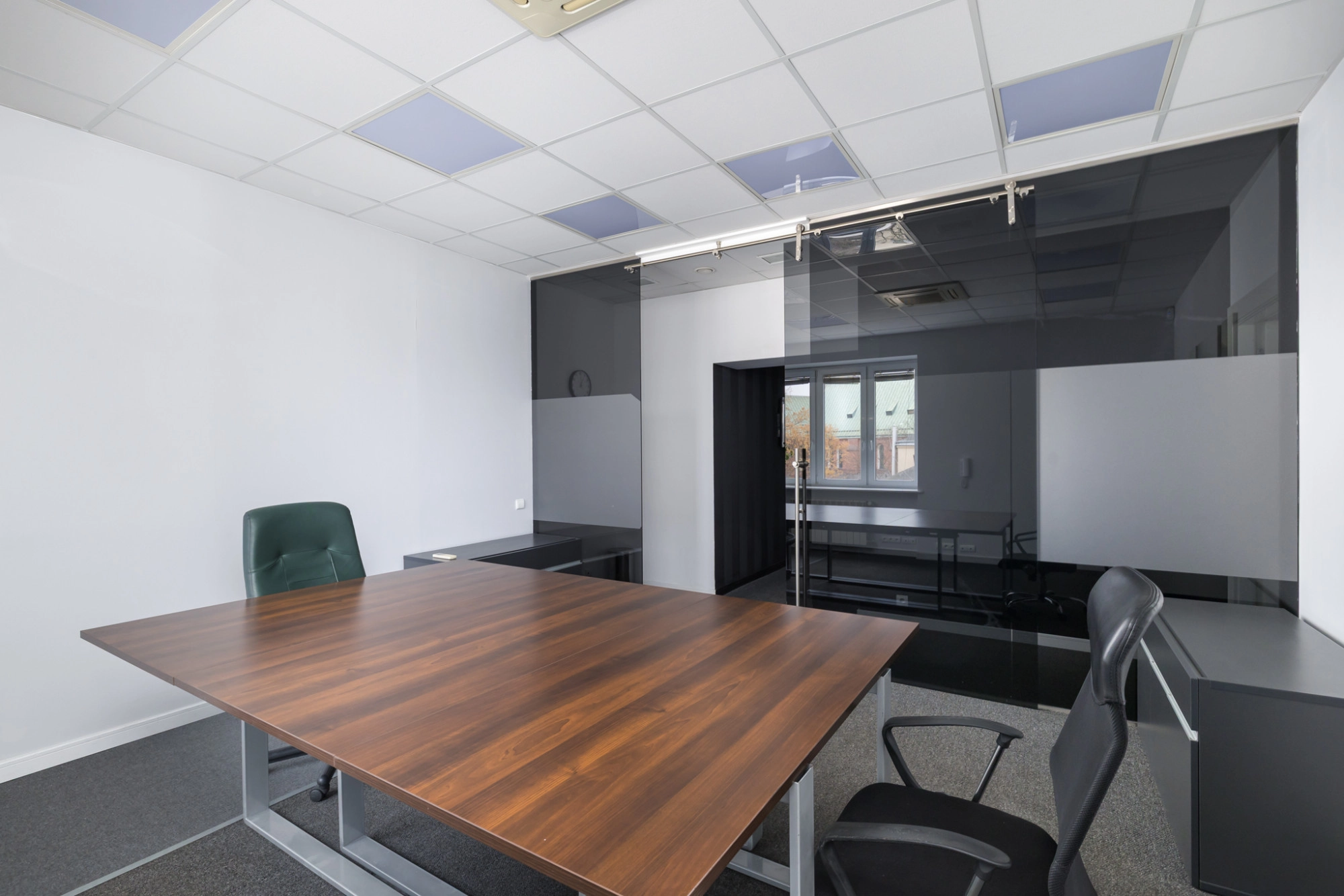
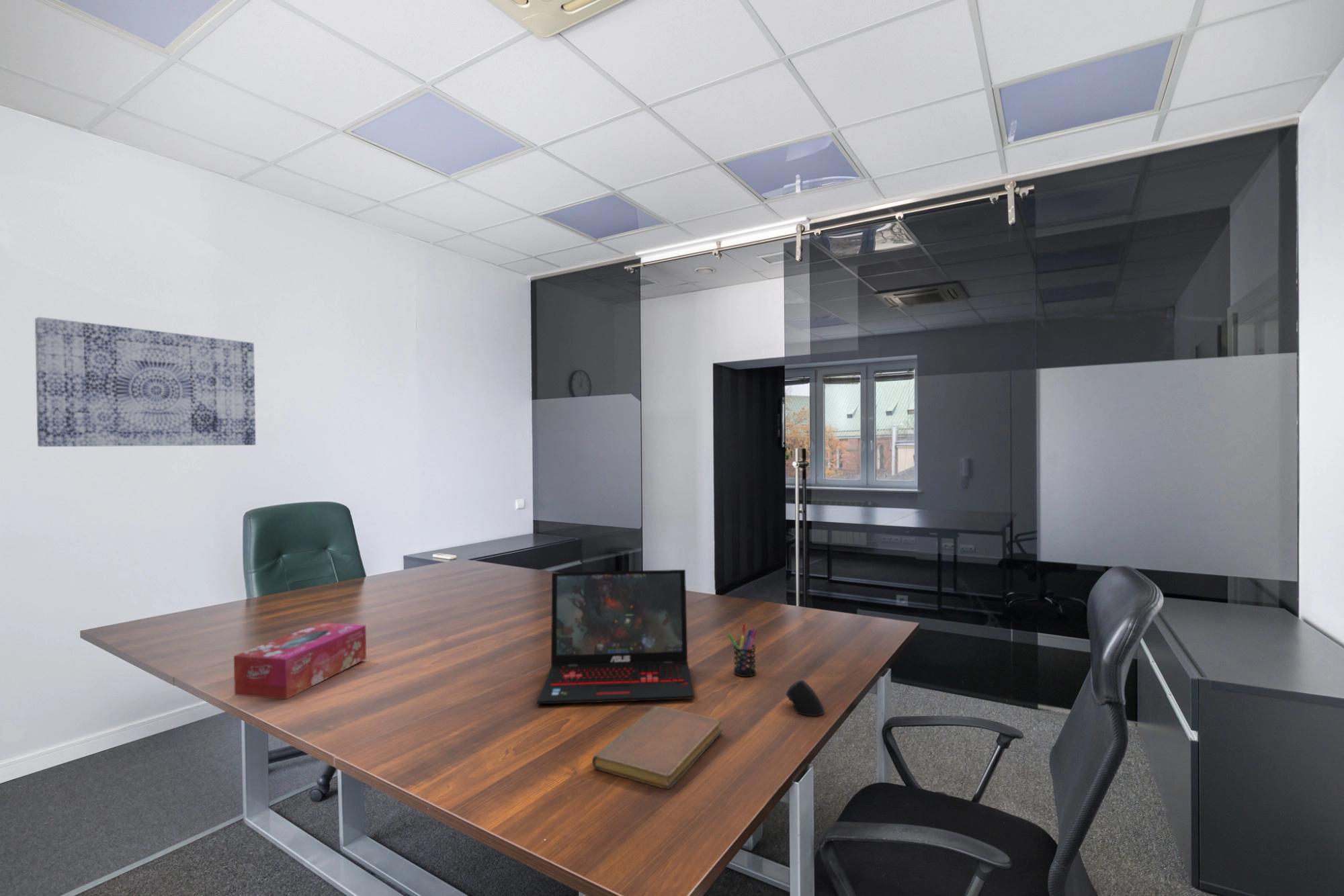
+ wall art [34,316,256,447]
+ tissue box [233,622,367,700]
+ laptop [536,569,696,705]
+ computer mouse [786,680,825,717]
+ notebook [591,705,723,790]
+ pen holder [726,623,757,677]
